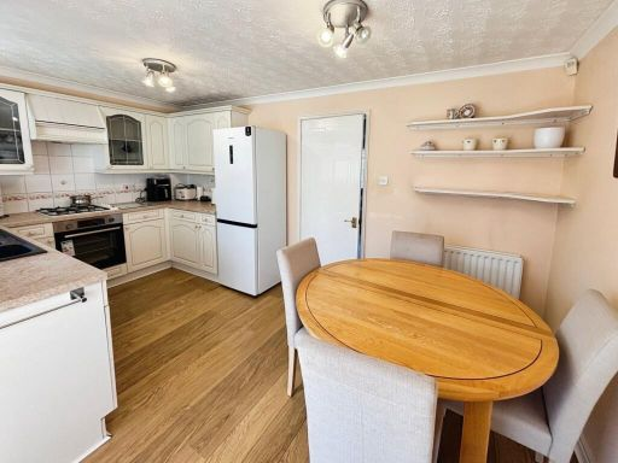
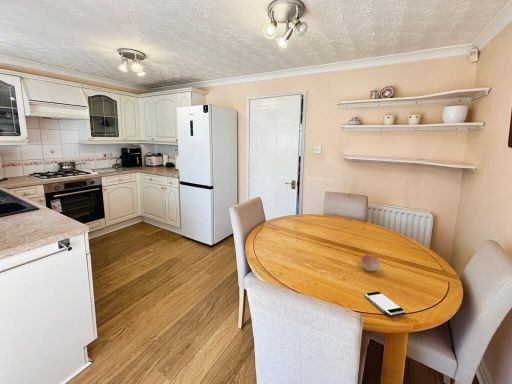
+ smartphone [364,291,406,318]
+ fruit [360,253,381,272]
